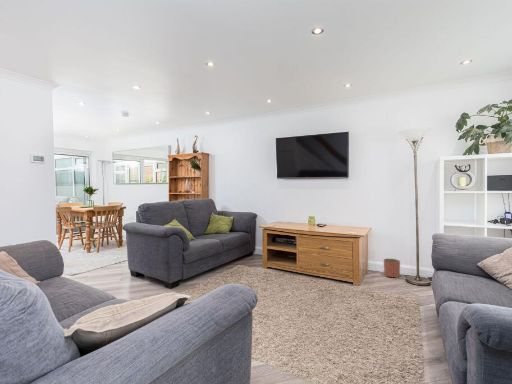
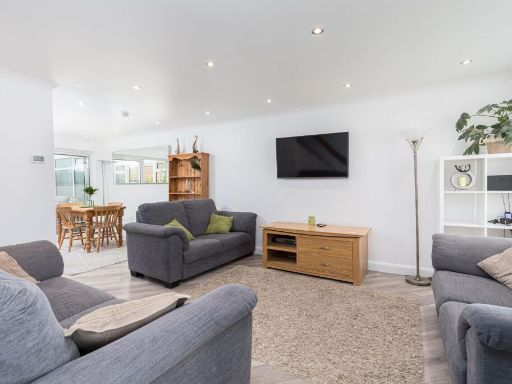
- planter [383,258,401,279]
